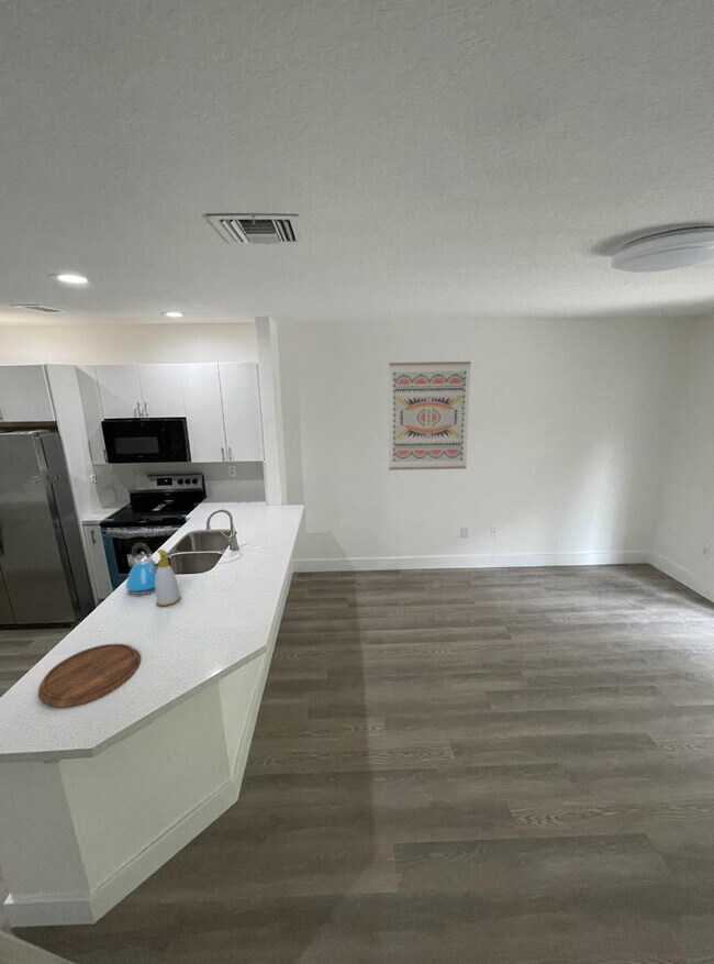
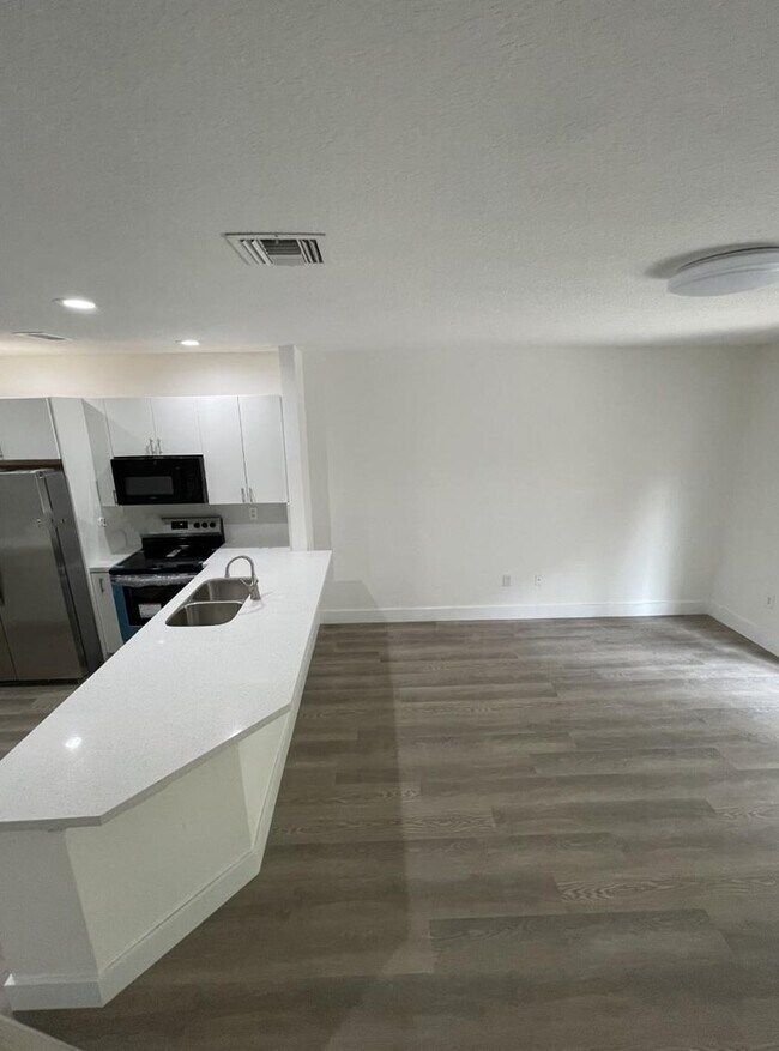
- kettle [124,542,159,596]
- wall art [388,361,472,472]
- cutting board [37,643,142,708]
- soap bottle [155,549,181,607]
